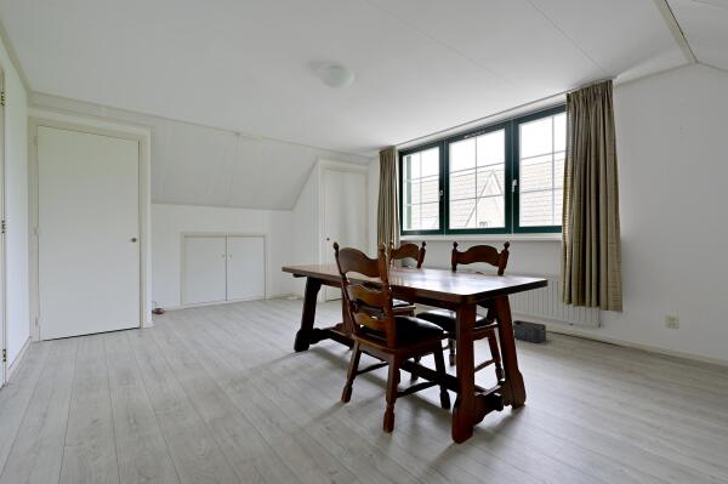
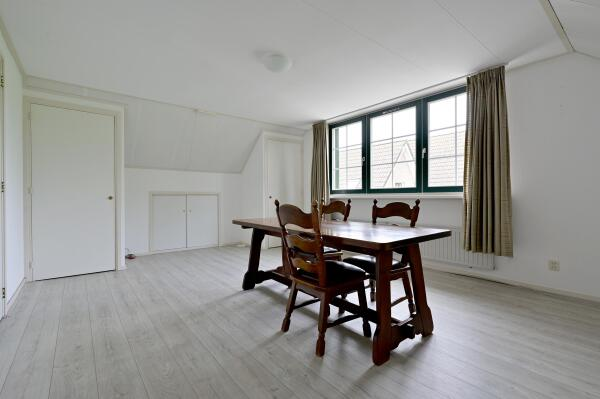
- storage bin [512,319,547,343]
